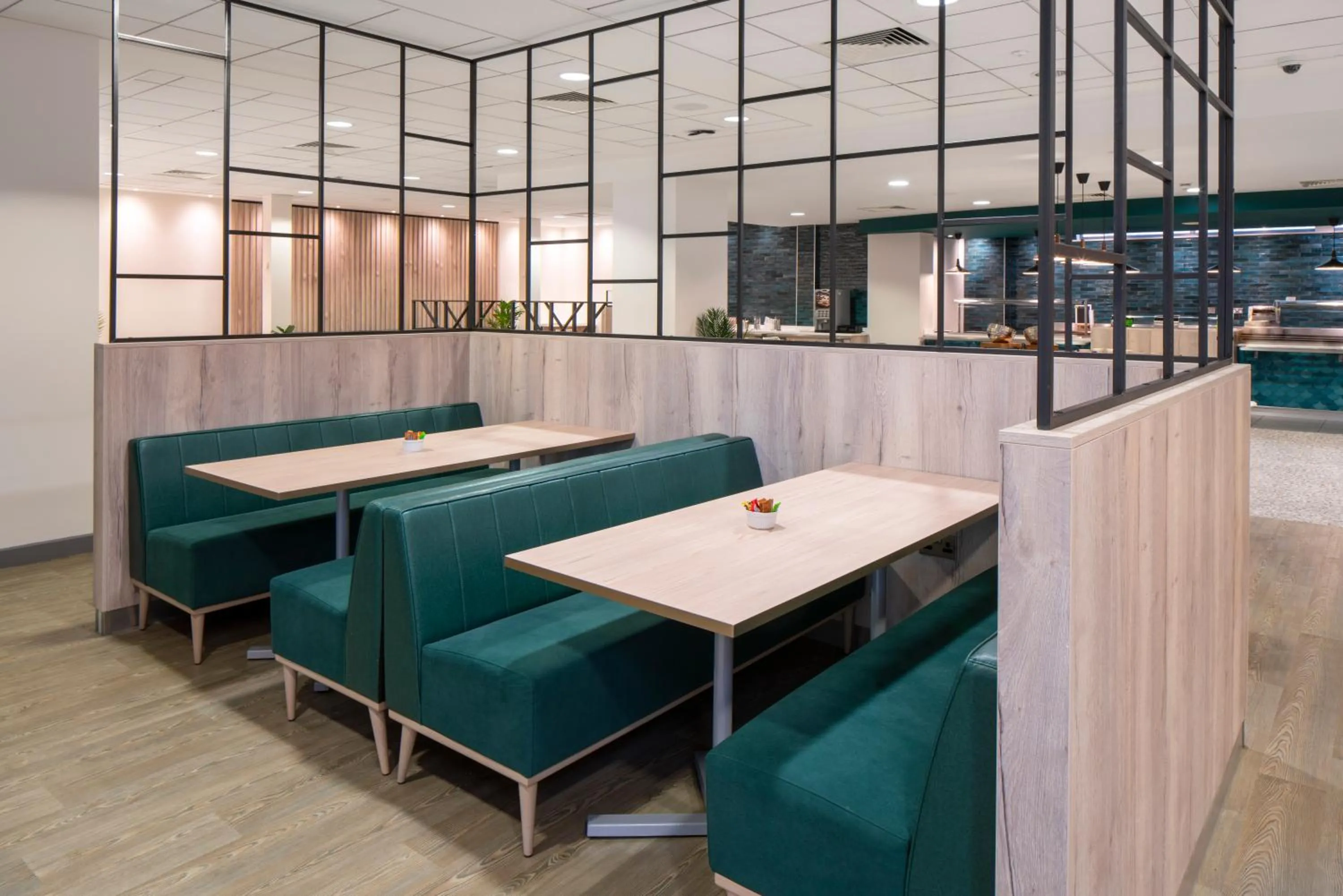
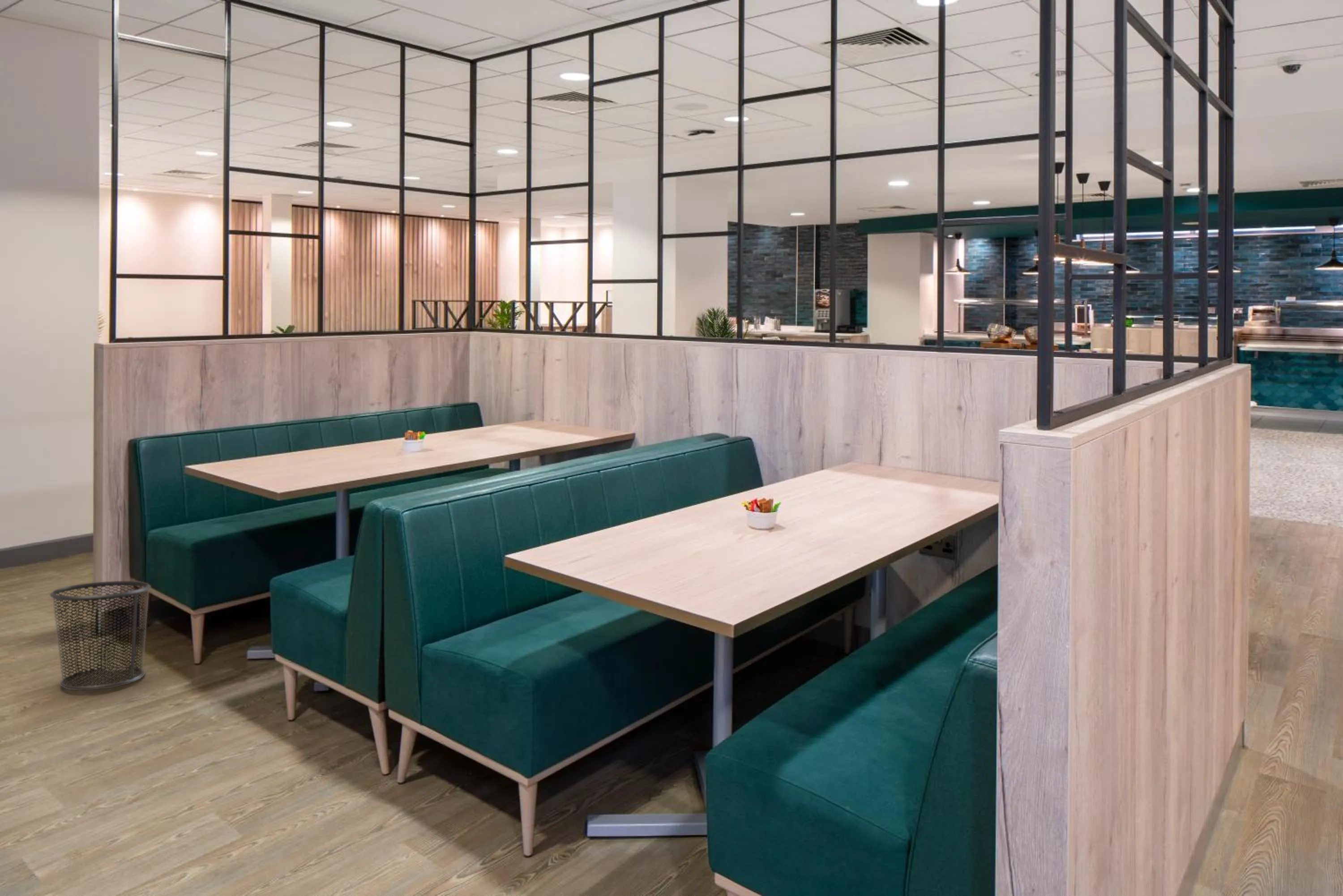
+ waste bin [49,580,151,691]
